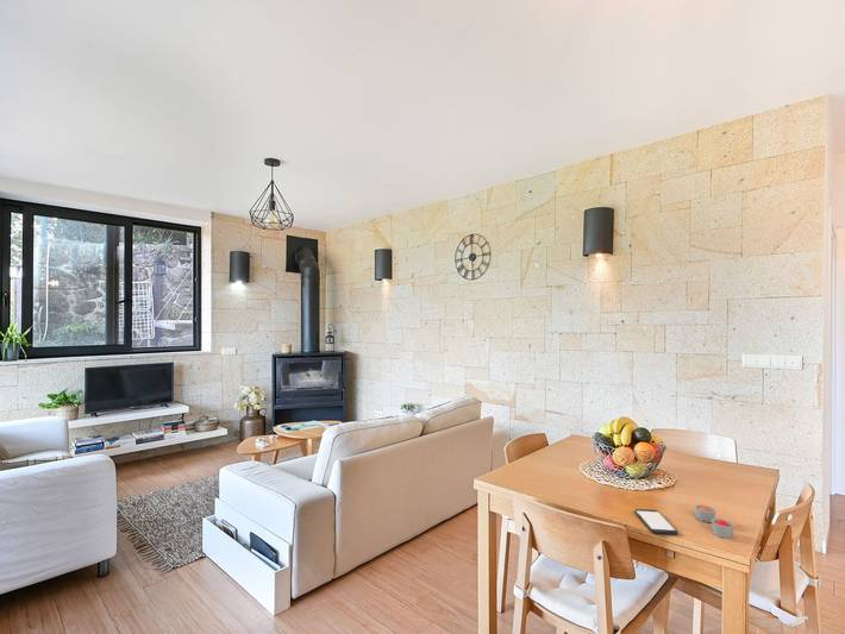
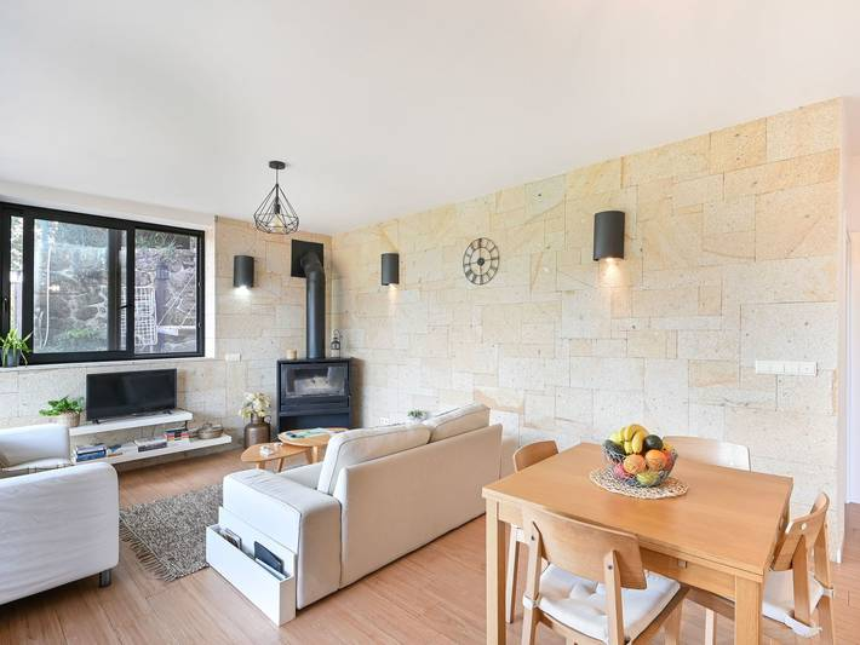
- candle [694,503,736,539]
- smartphone [633,508,680,536]
